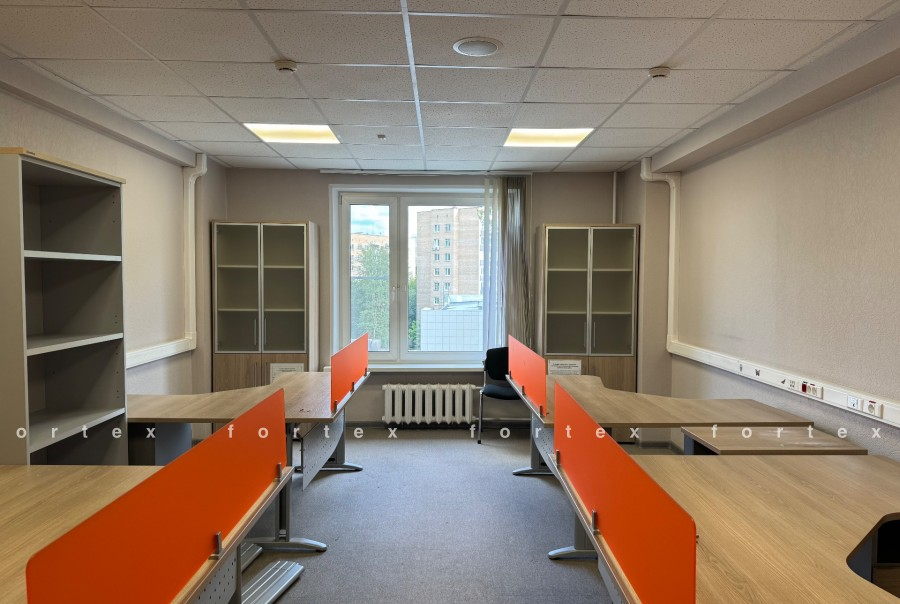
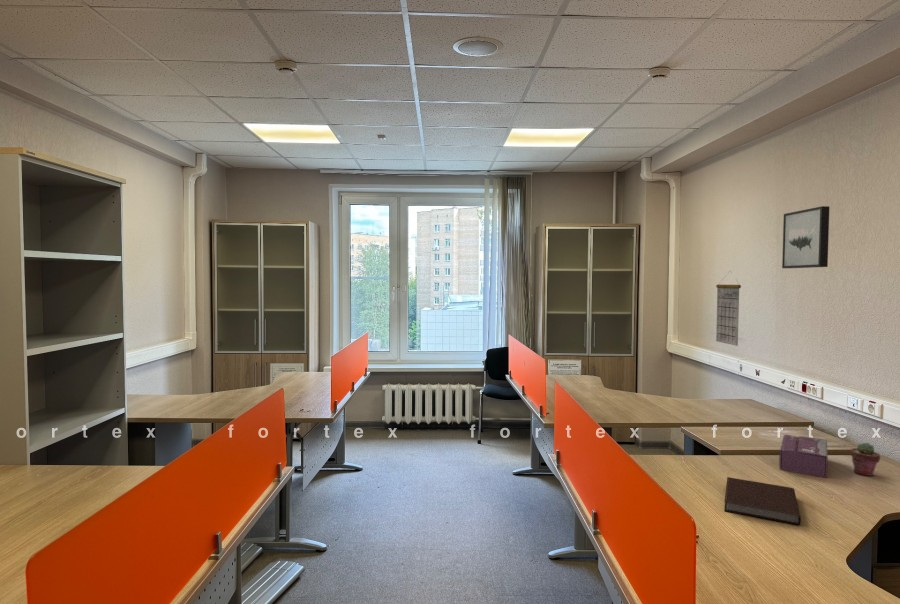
+ notebook [723,476,802,526]
+ wall art [781,205,830,269]
+ tissue box [778,434,829,479]
+ potted succulent [850,442,881,477]
+ calendar [715,270,742,347]
